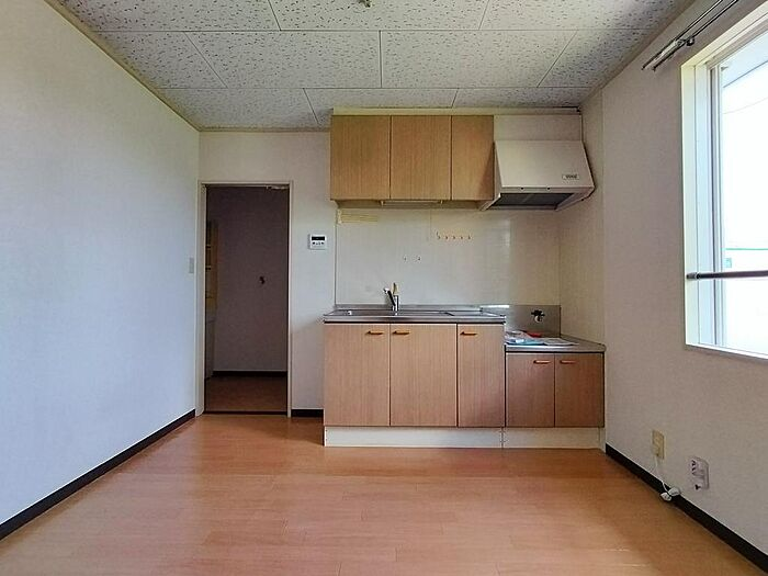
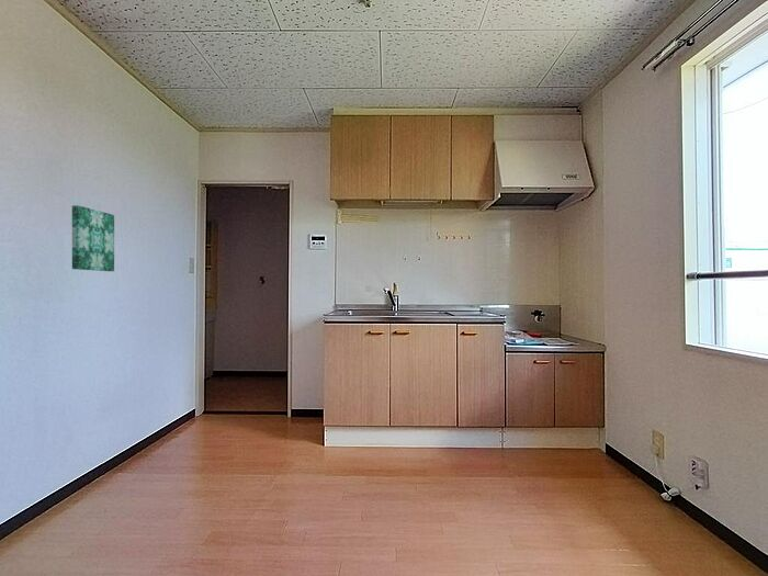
+ wall art [71,204,115,272]
